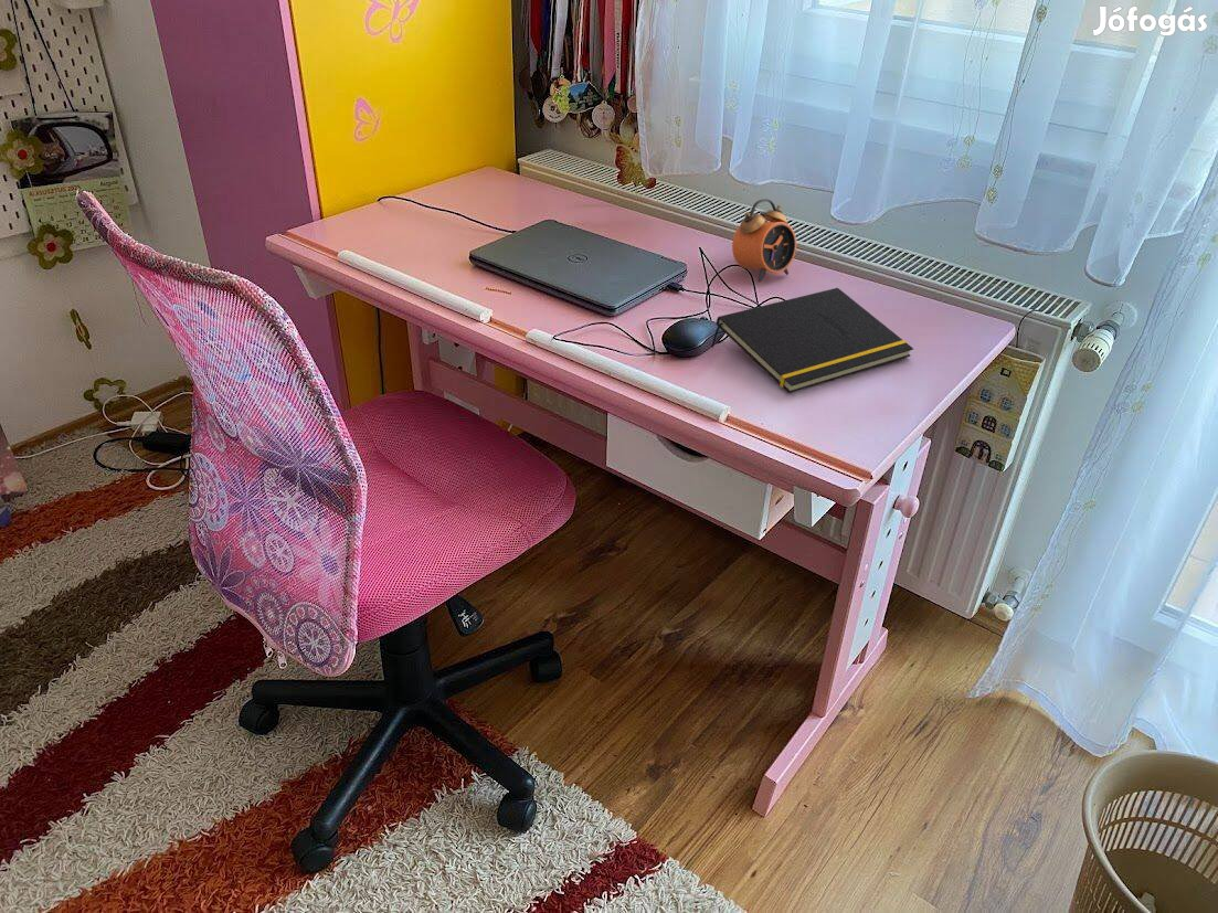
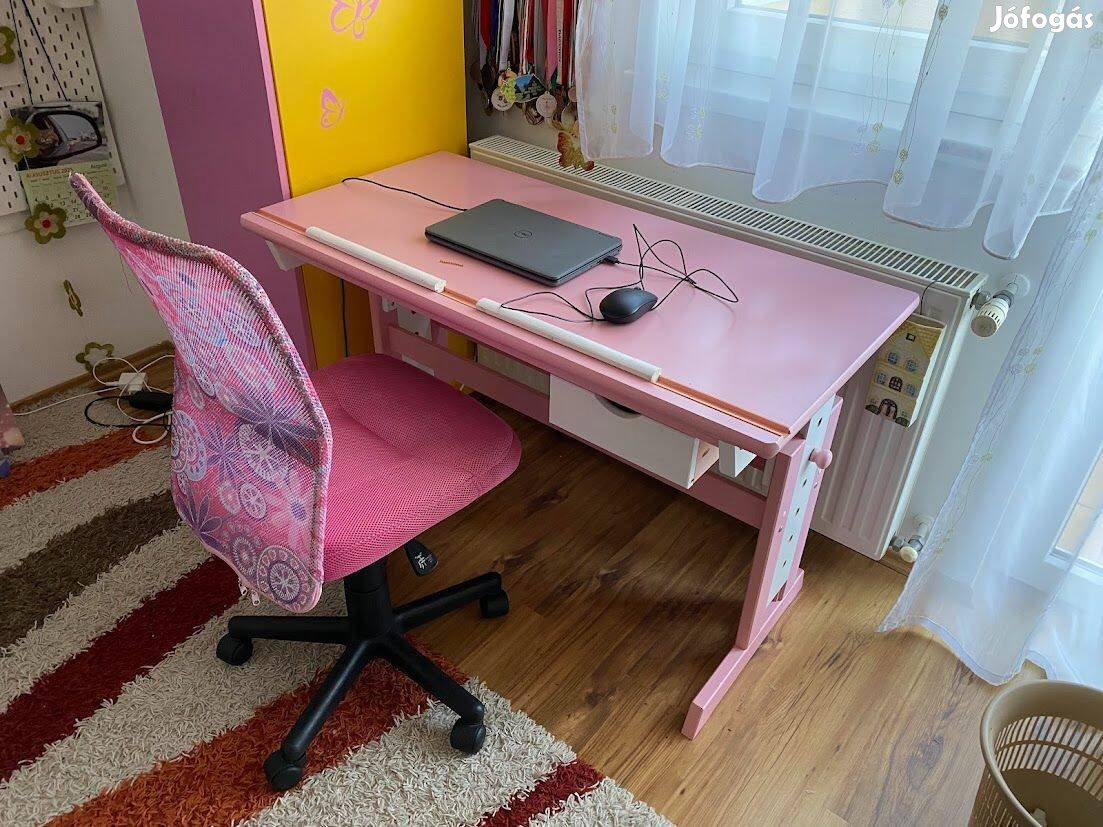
- alarm clock [731,198,797,283]
- notepad [710,287,914,394]
